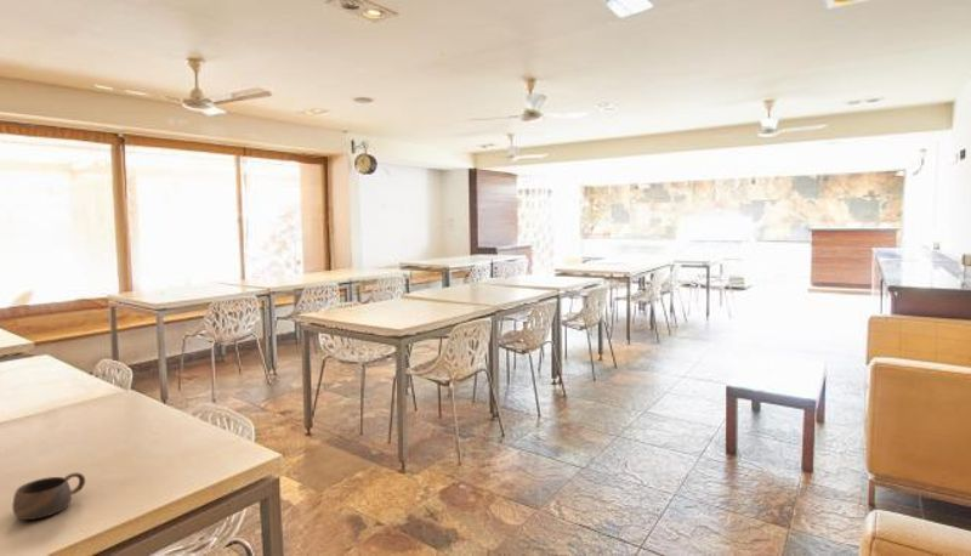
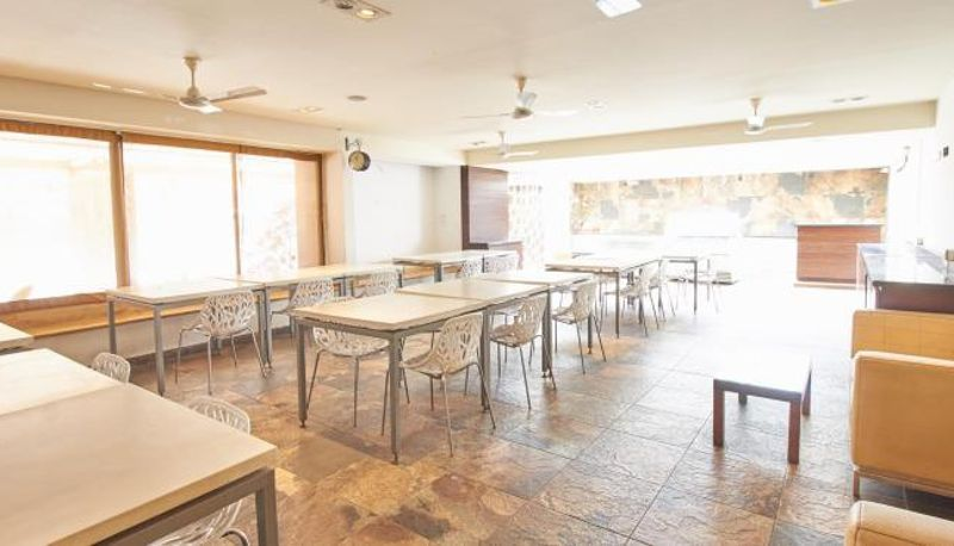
- cup [11,471,86,521]
